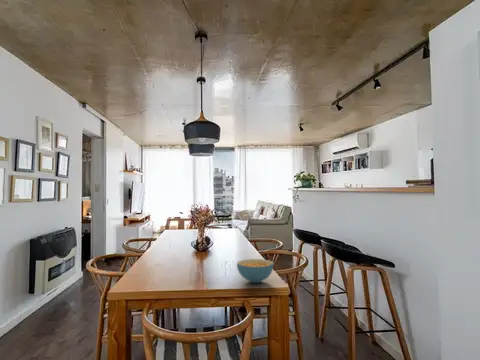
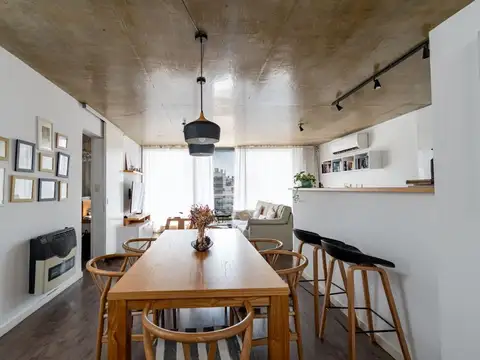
- cereal bowl [236,258,274,284]
